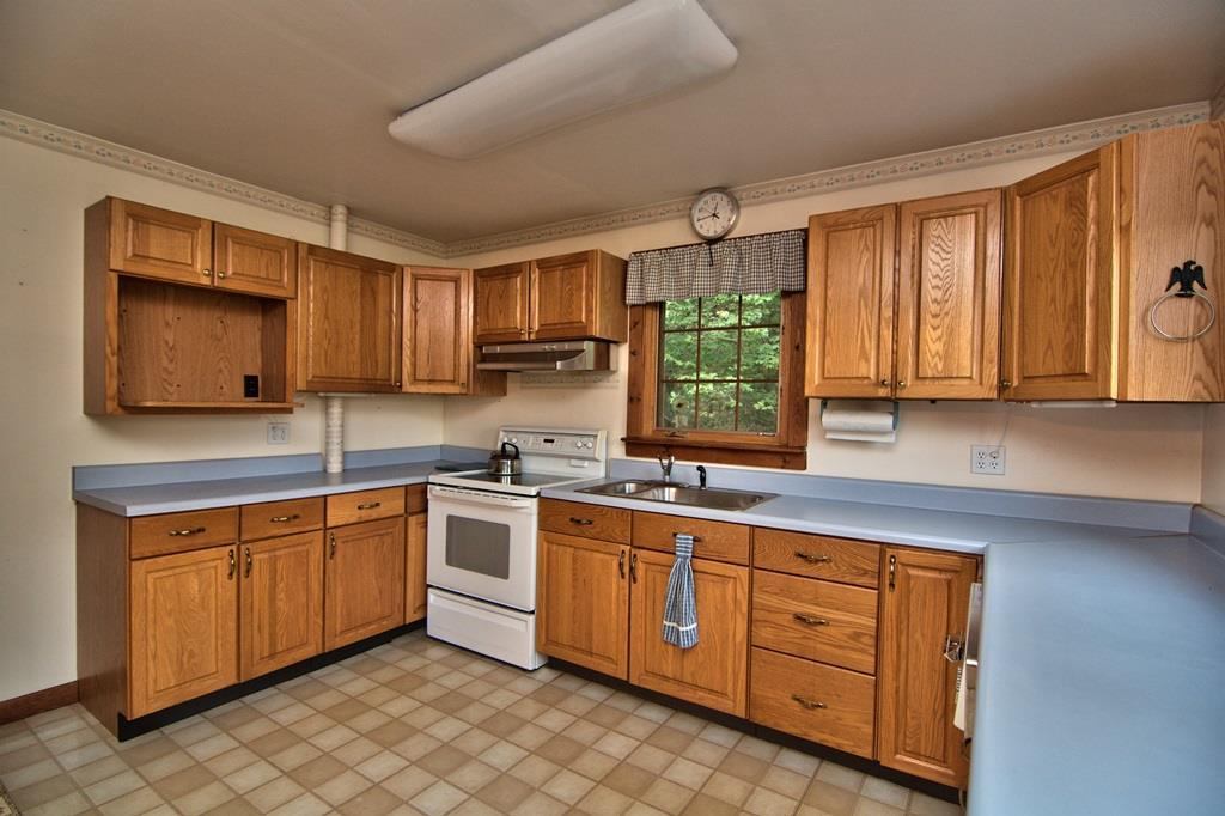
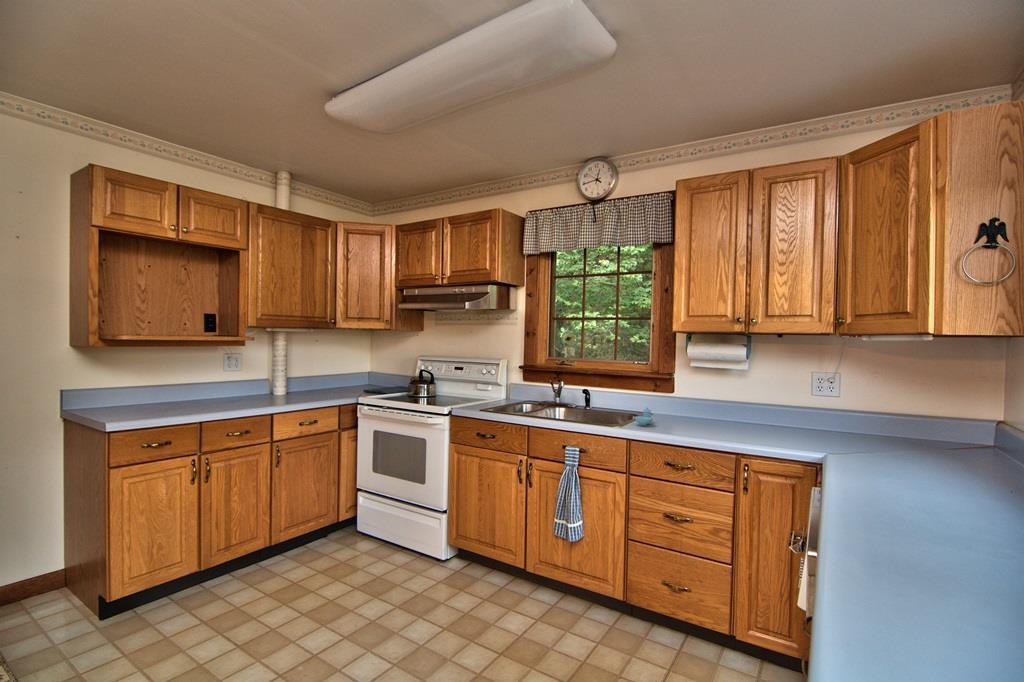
+ soap dispenser [633,406,654,427]
